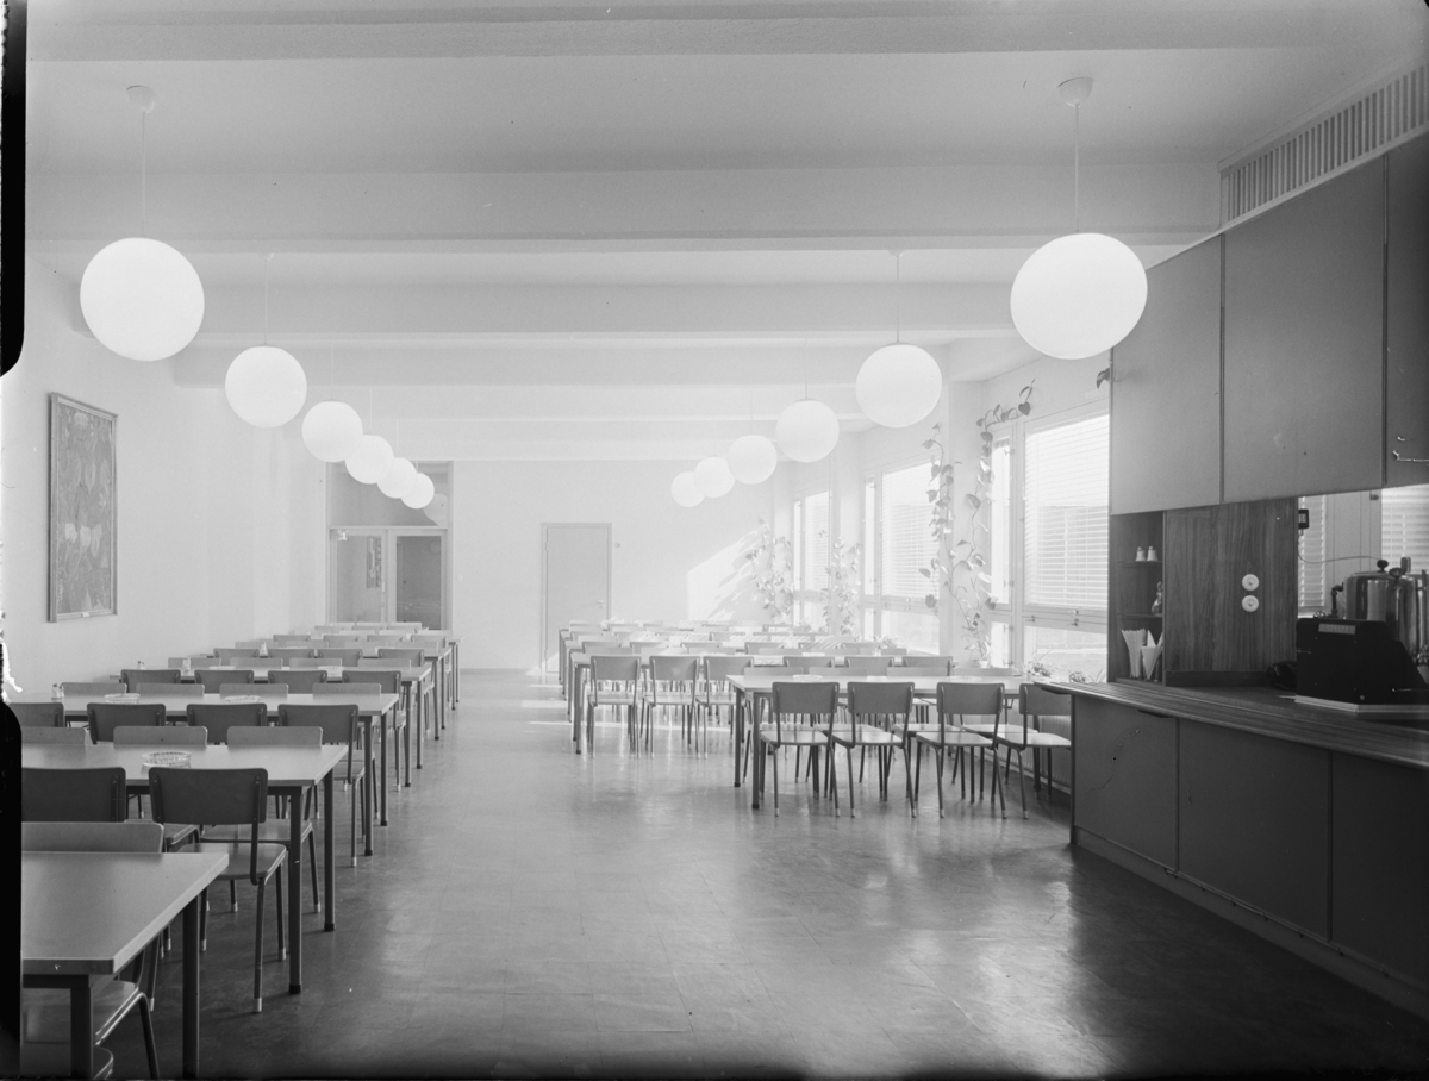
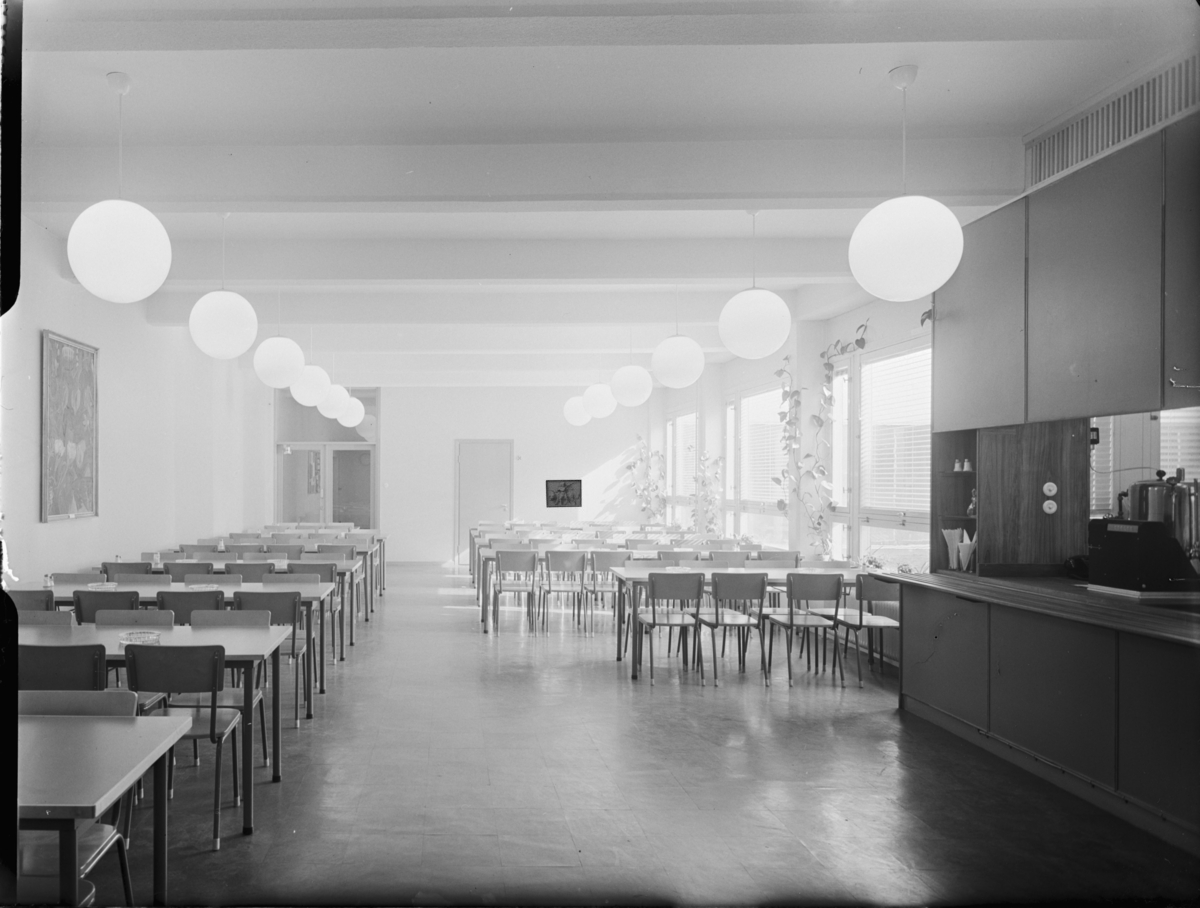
+ wall relief [545,479,583,509]
